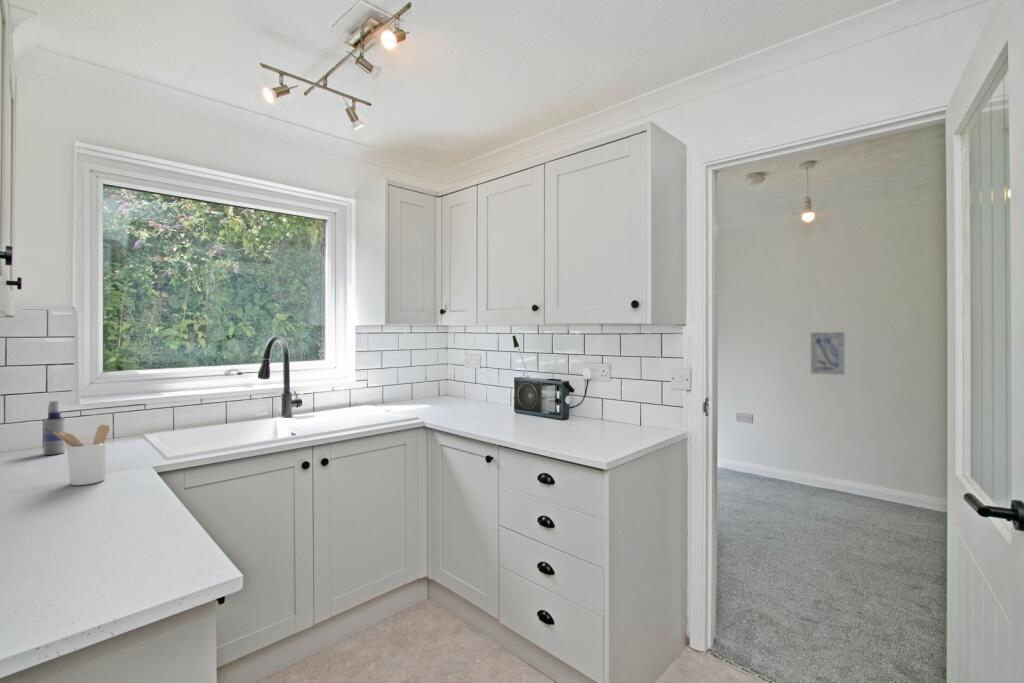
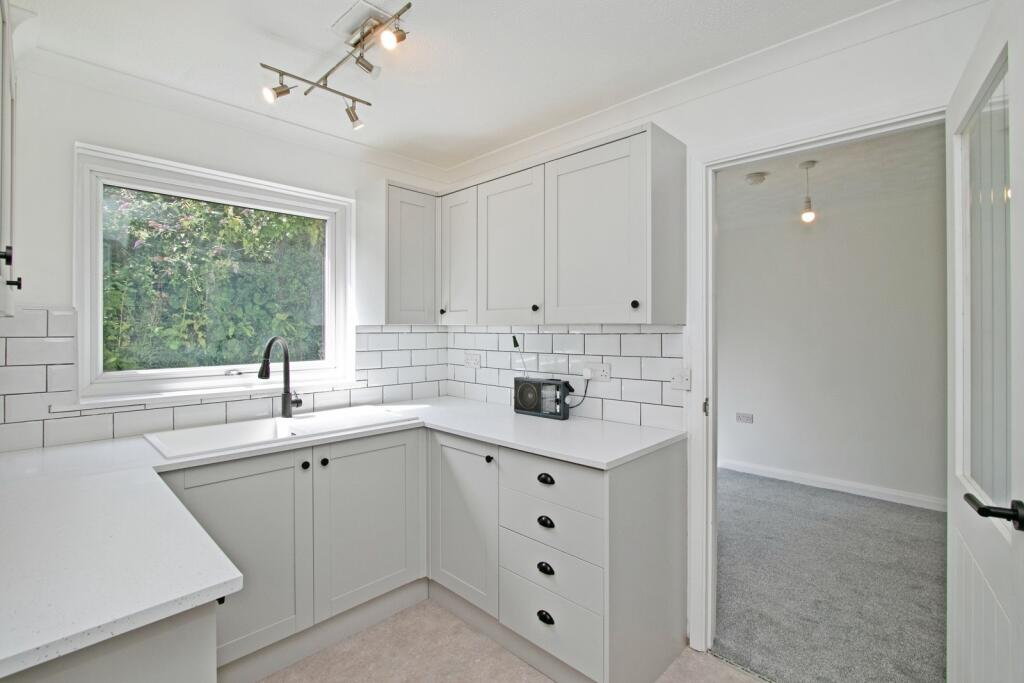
- spray bottle [42,400,67,456]
- utensil holder [53,424,111,486]
- wall art [810,331,846,376]
